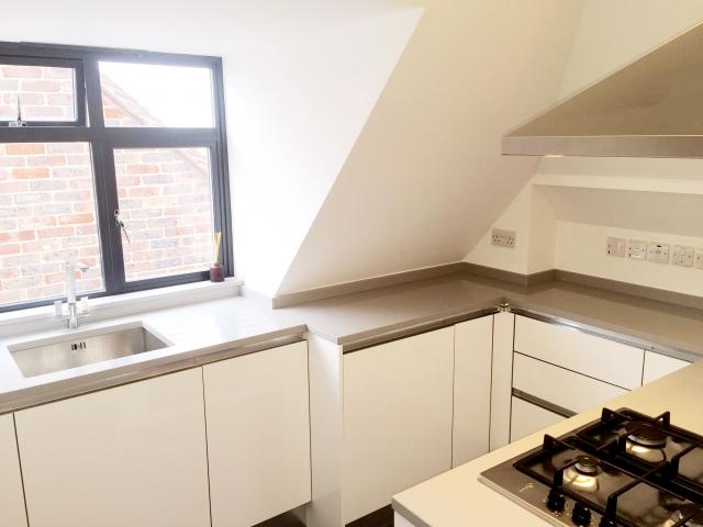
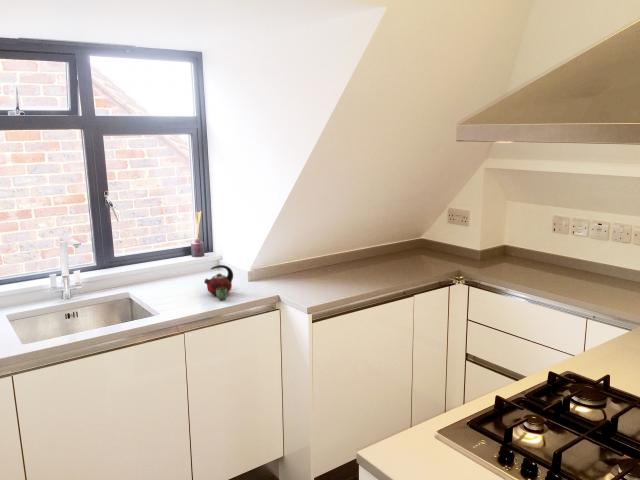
+ kettle [203,264,234,301]
